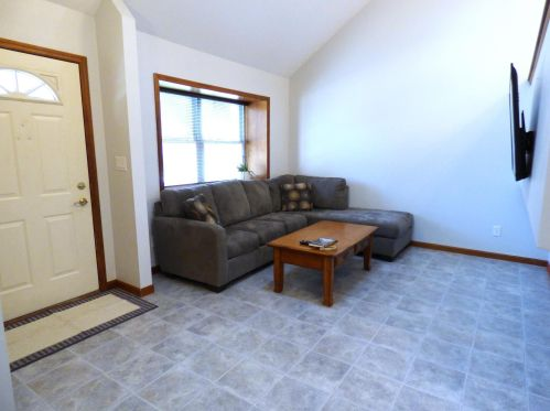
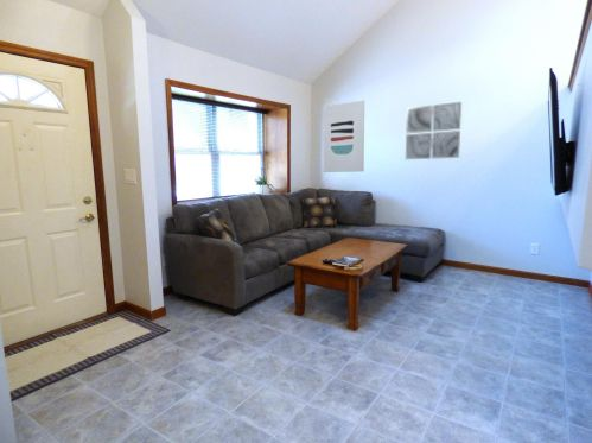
+ wall art [323,100,365,173]
+ wall art [405,101,463,160]
